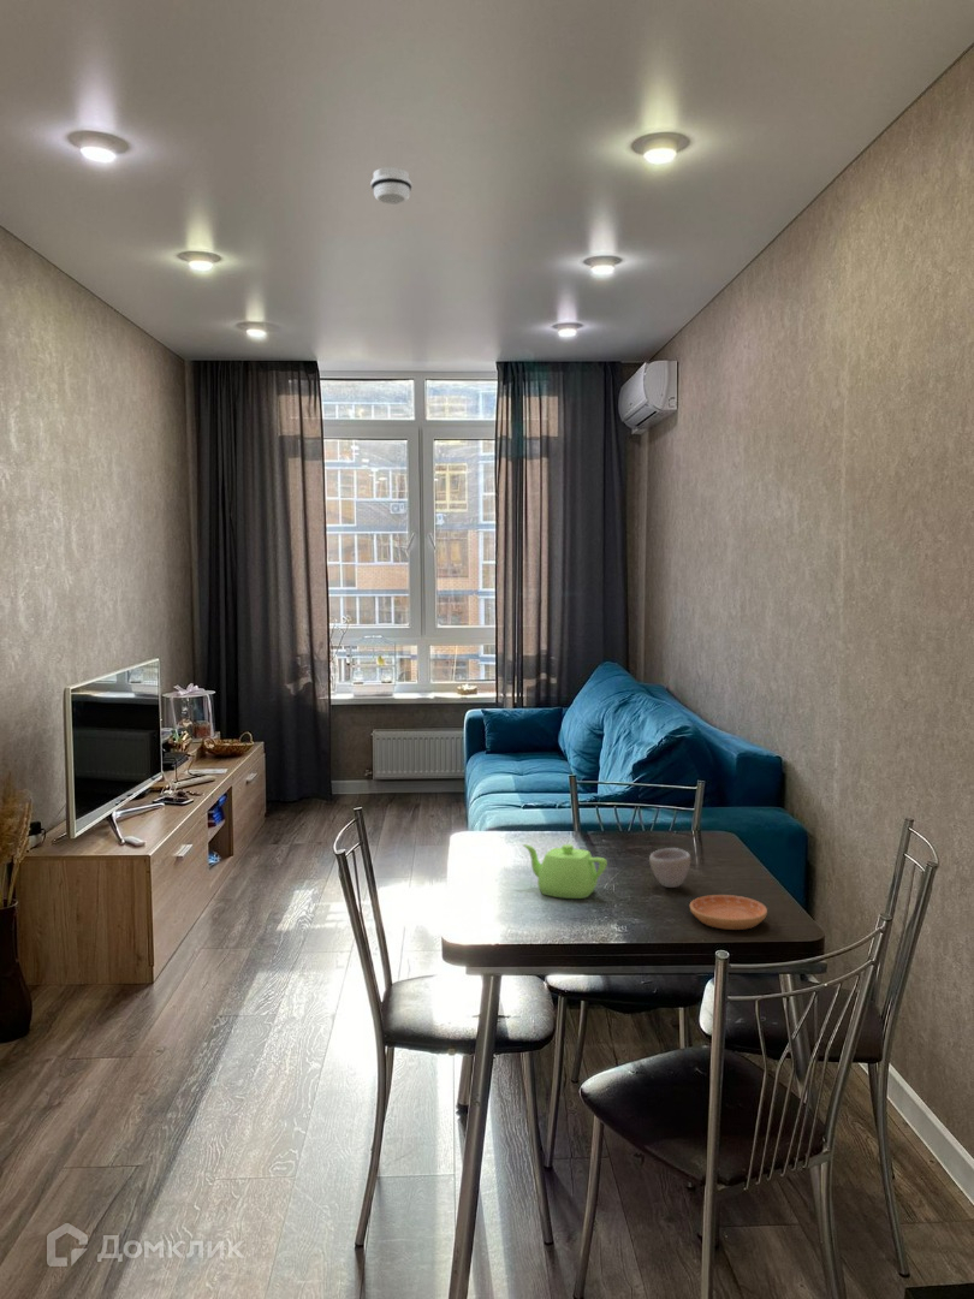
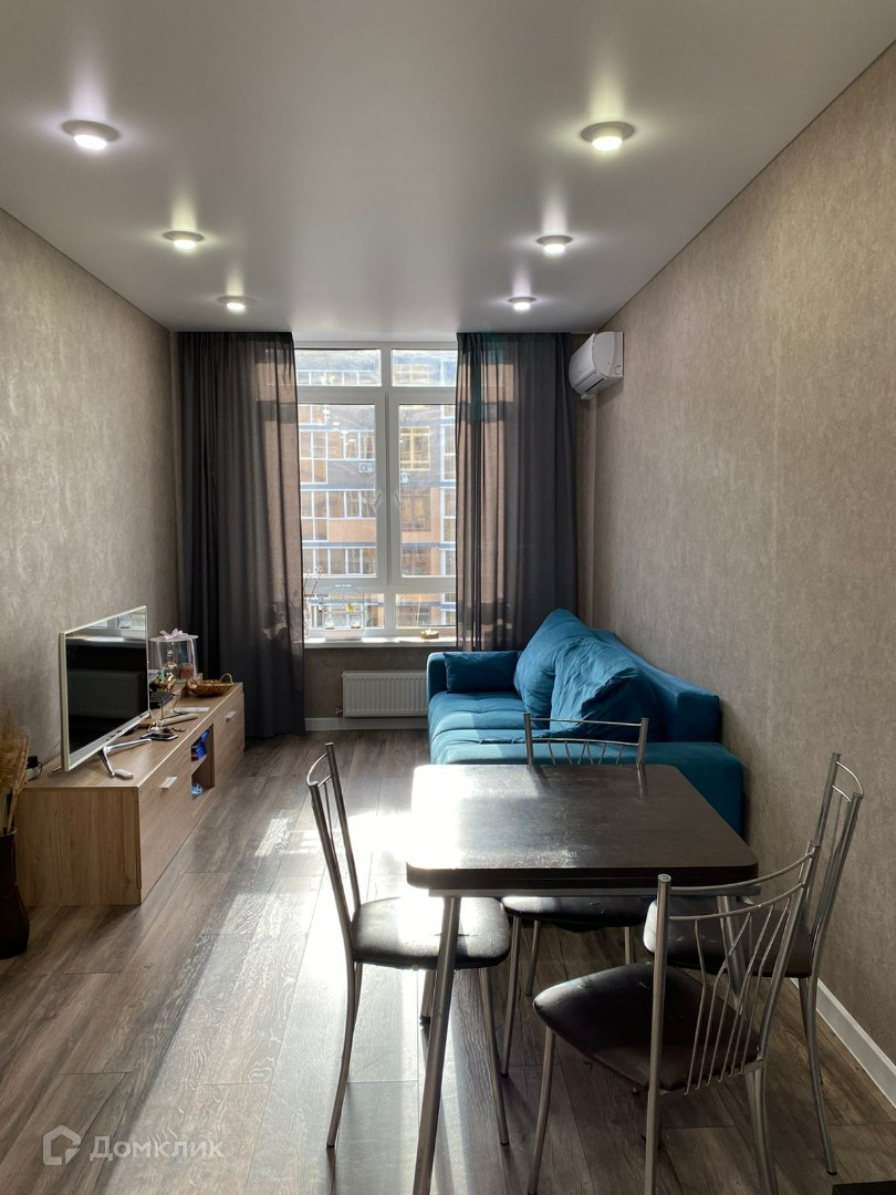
- cup [648,847,691,889]
- smoke detector [370,166,414,206]
- saucer [689,894,768,931]
- teapot [522,843,608,900]
